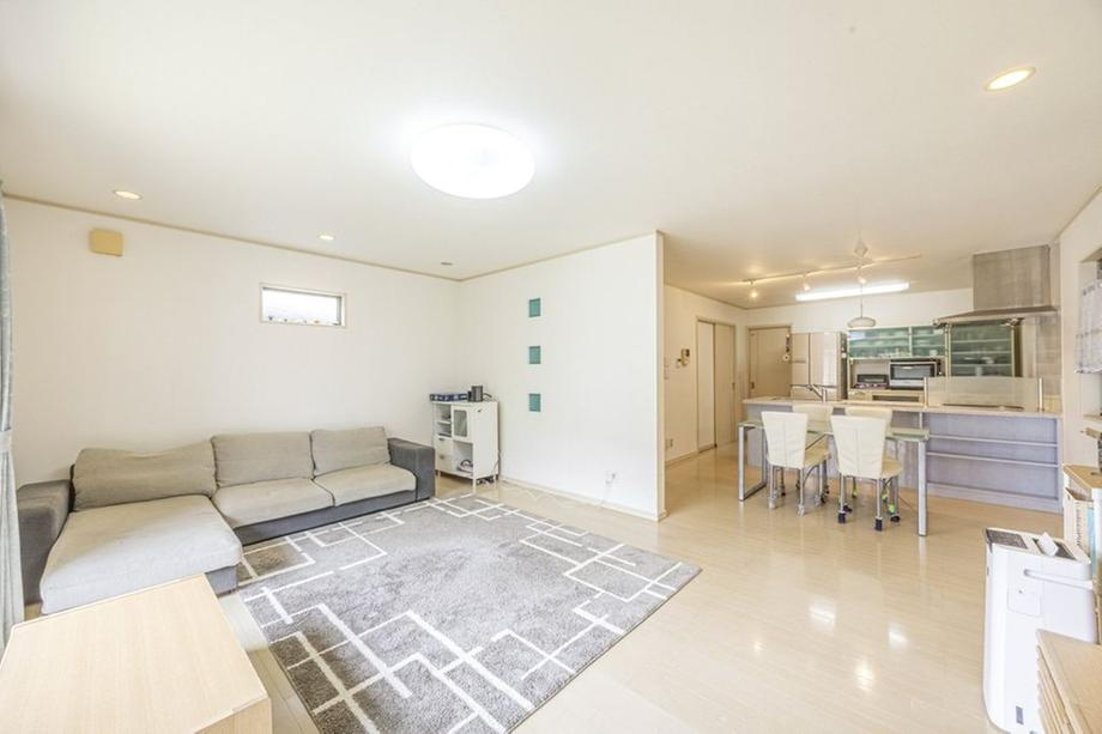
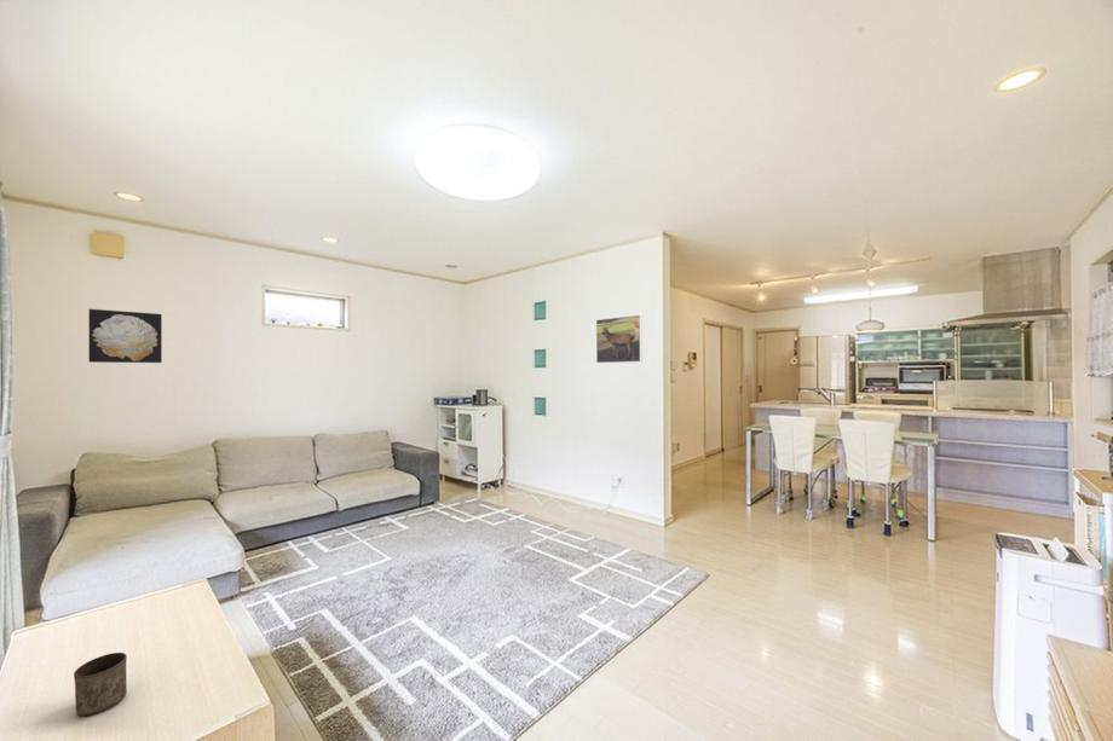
+ wall art [88,308,163,364]
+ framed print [595,314,644,364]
+ cup [73,652,128,717]
